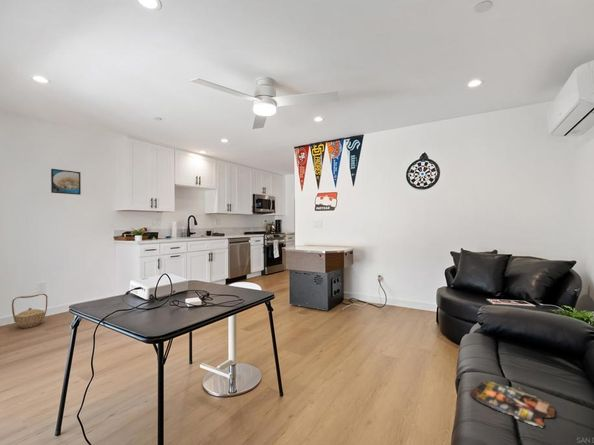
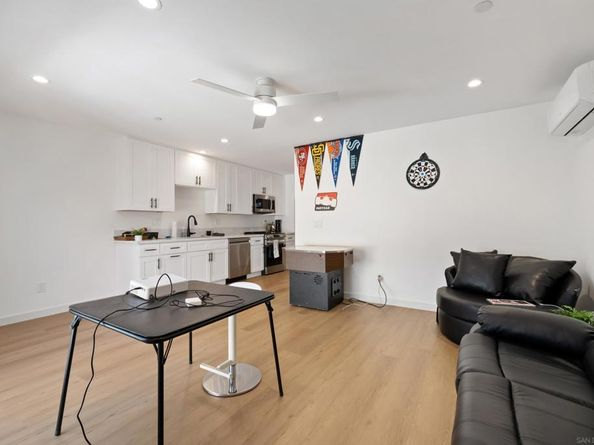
- magazine [469,380,556,428]
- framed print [50,168,82,196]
- basket [11,293,48,329]
